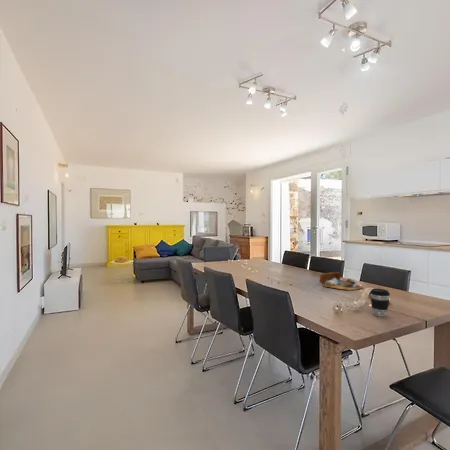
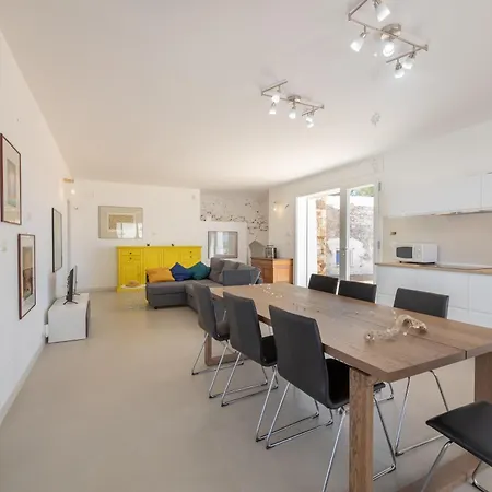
- soup bowl [318,271,364,291]
- coffee cup [369,288,391,318]
